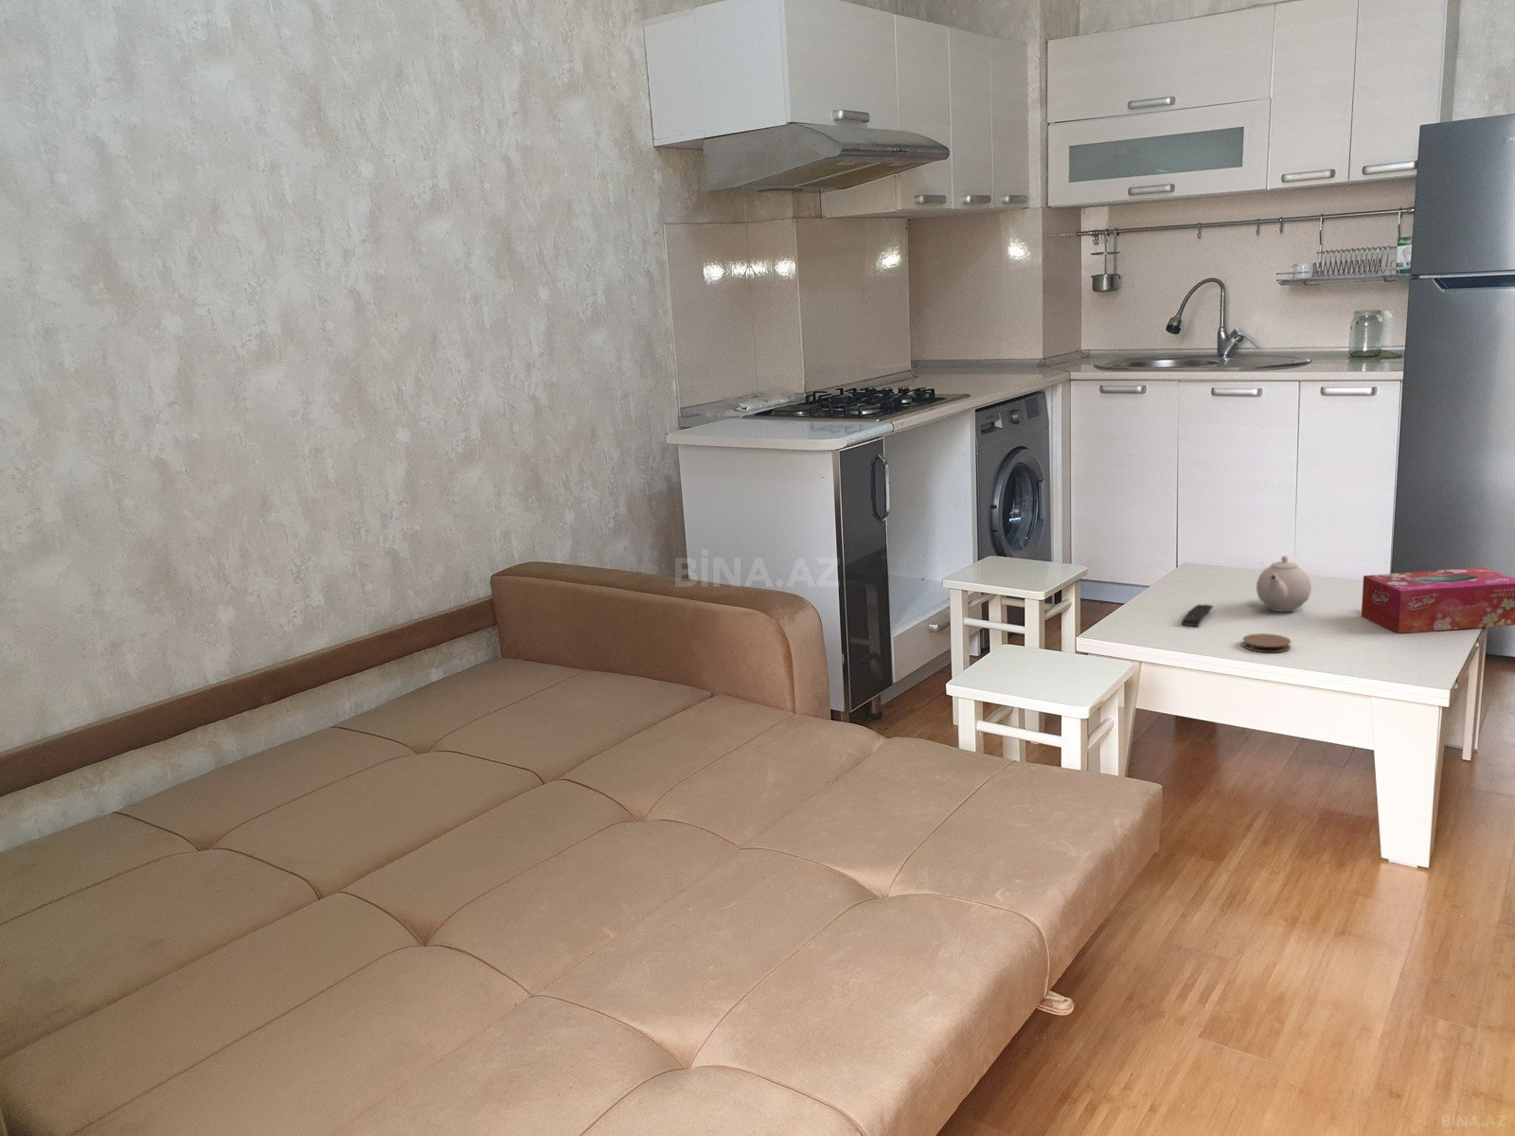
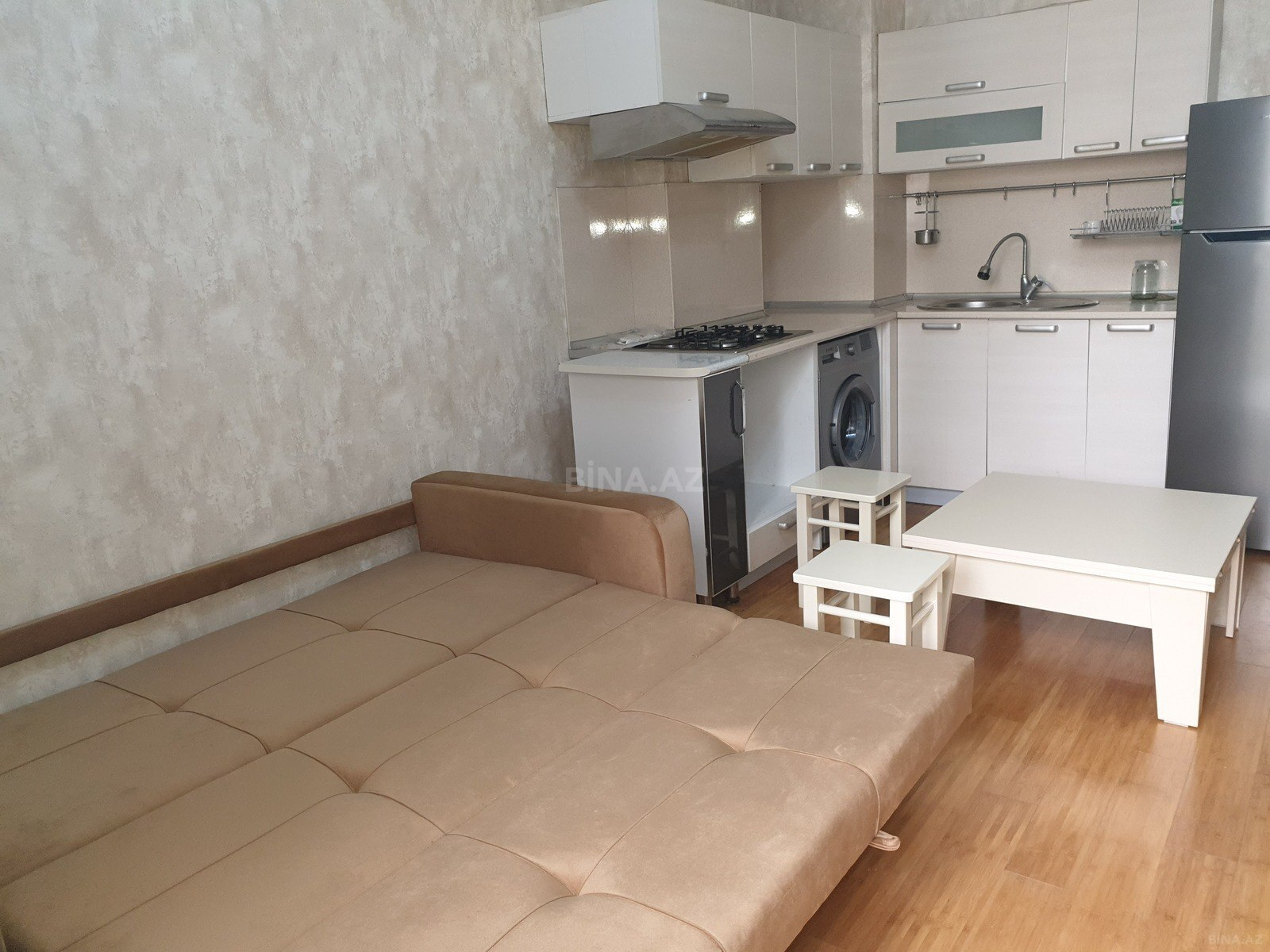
- remote control [1181,603,1214,626]
- teapot [1256,555,1312,612]
- tissue box [1361,566,1515,635]
- coaster [1242,632,1292,653]
